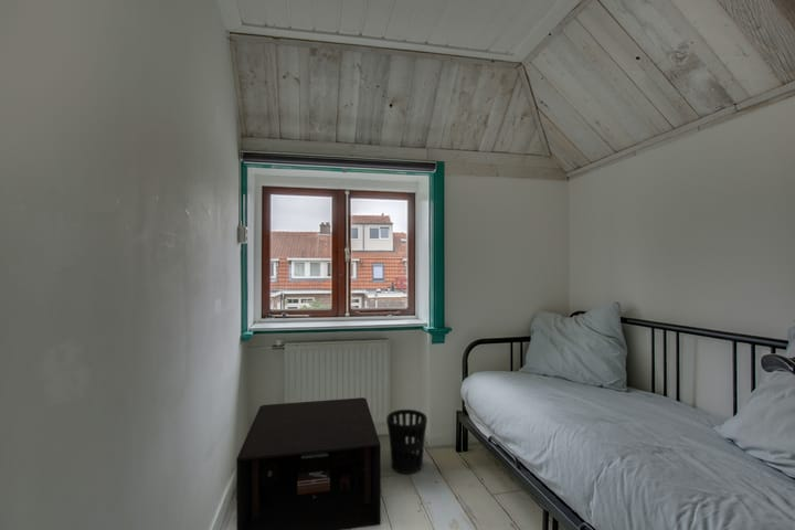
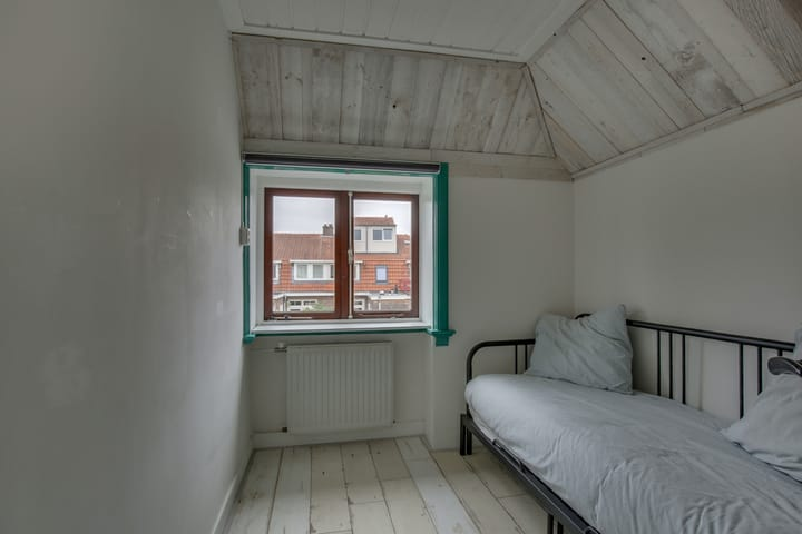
- nightstand [235,396,382,530]
- wastebasket [385,409,428,475]
